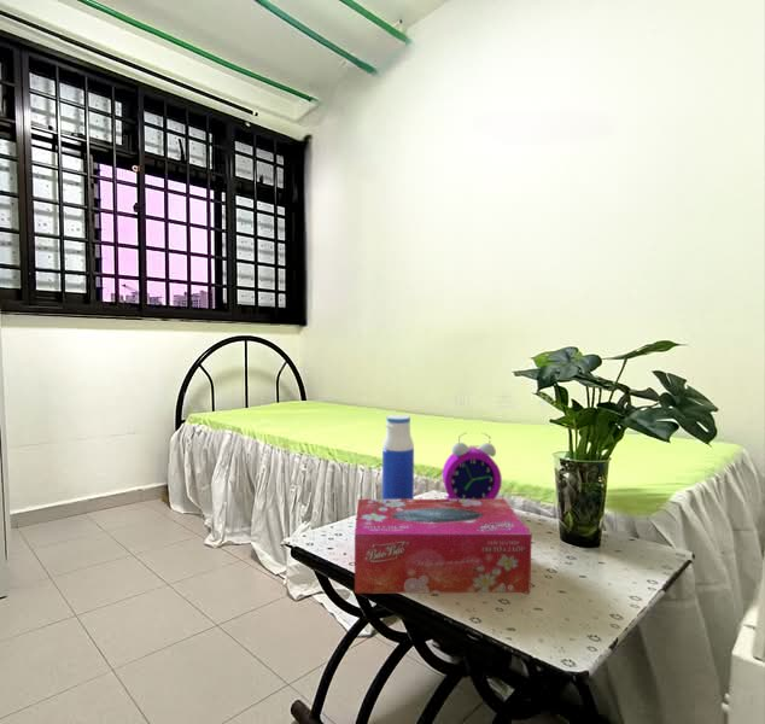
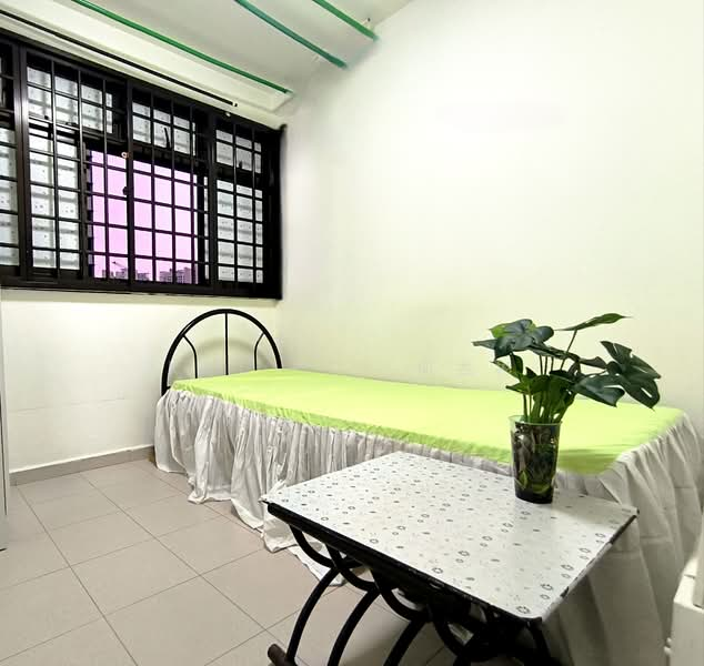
- tissue box [354,498,533,595]
- alarm clock [442,432,503,500]
- water bottle [381,414,415,500]
